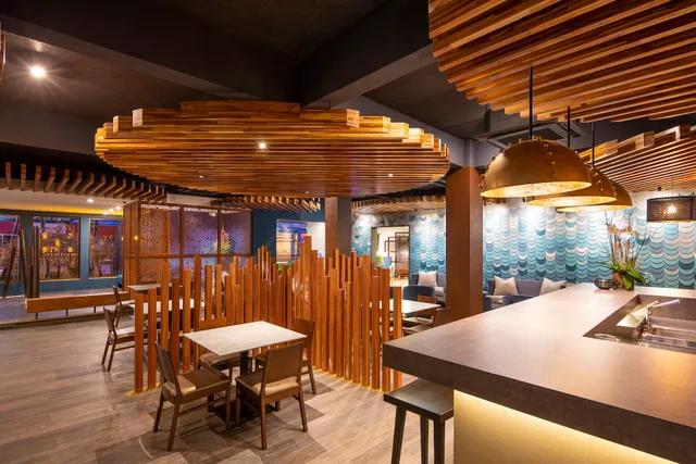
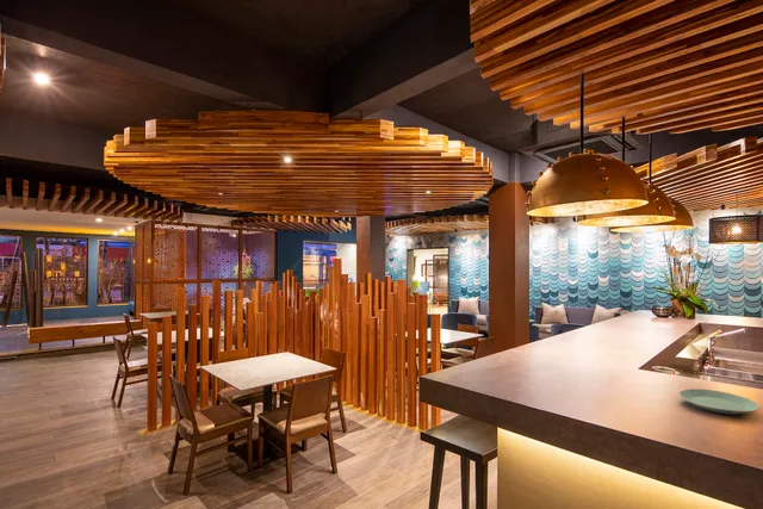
+ plate [677,387,761,416]
